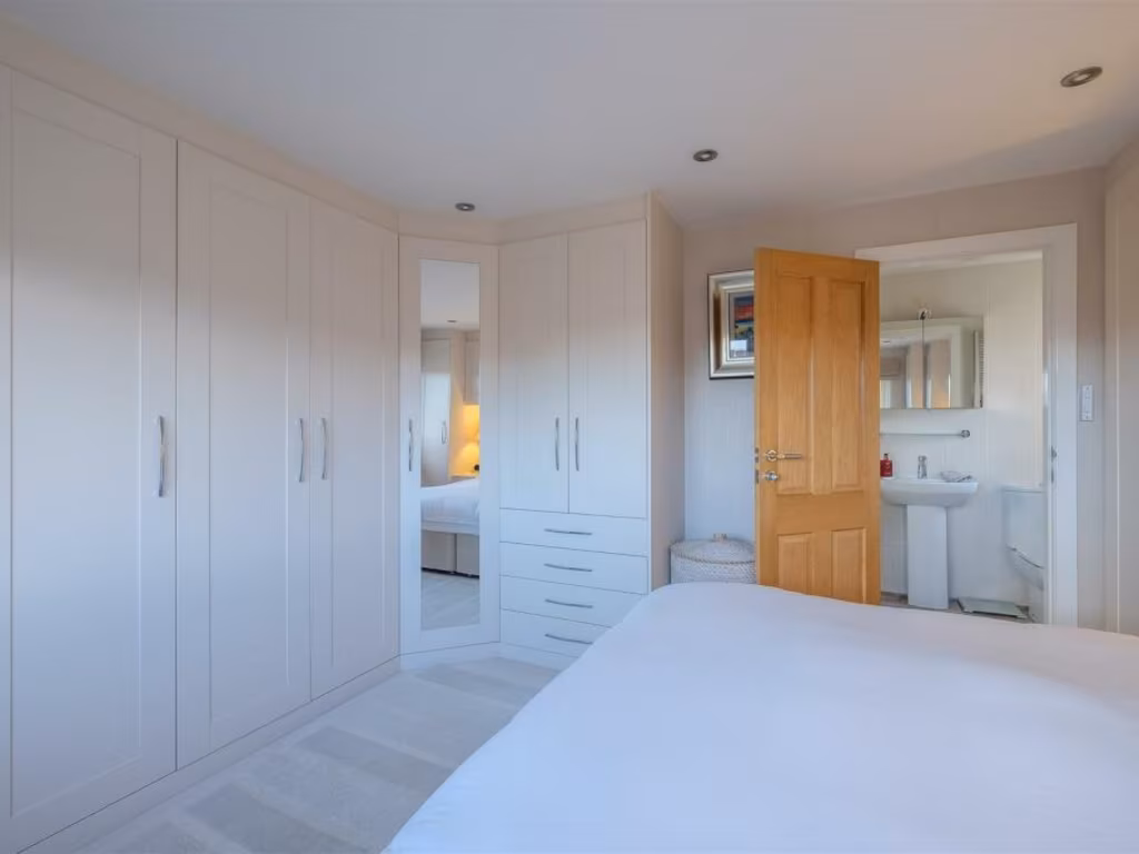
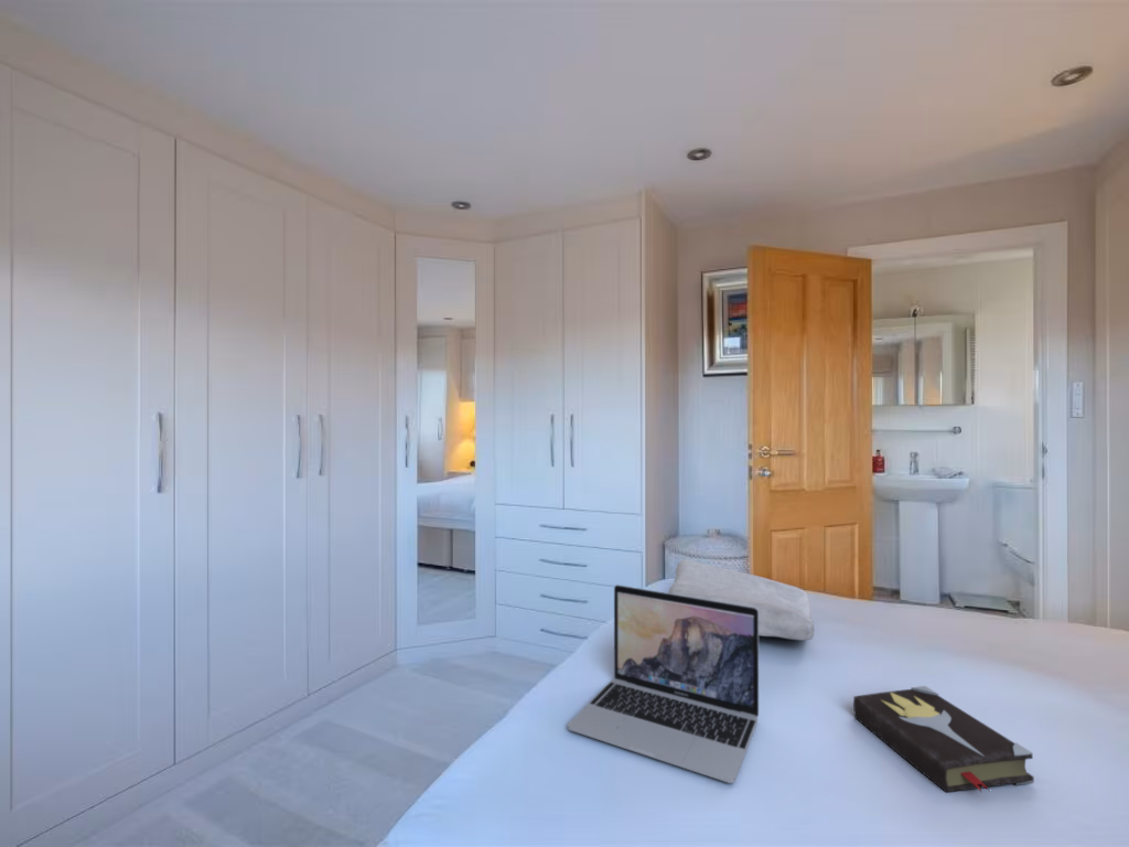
+ soap bar [667,558,815,642]
+ hardback book [852,685,1035,794]
+ laptop [567,583,760,784]
